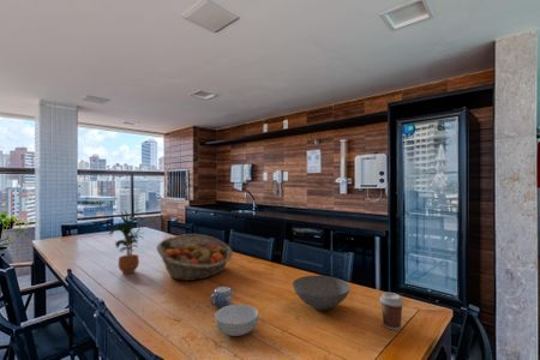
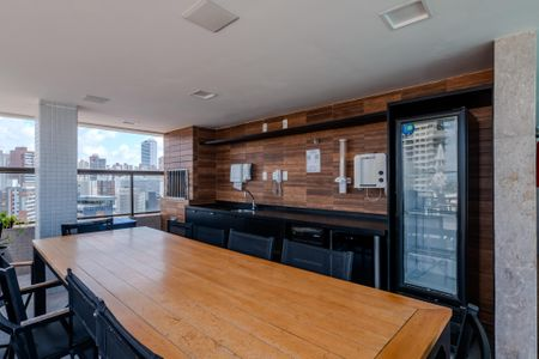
- potted plant [108,209,146,275]
- coffee cup [378,292,406,331]
- fruit basket [155,233,234,282]
- bowl [292,275,352,311]
- mug [209,286,233,308]
- cereal bowl [214,304,259,337]
